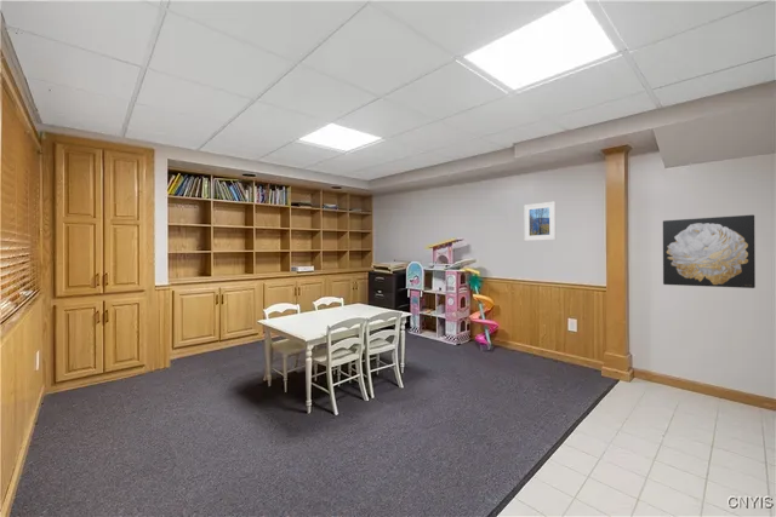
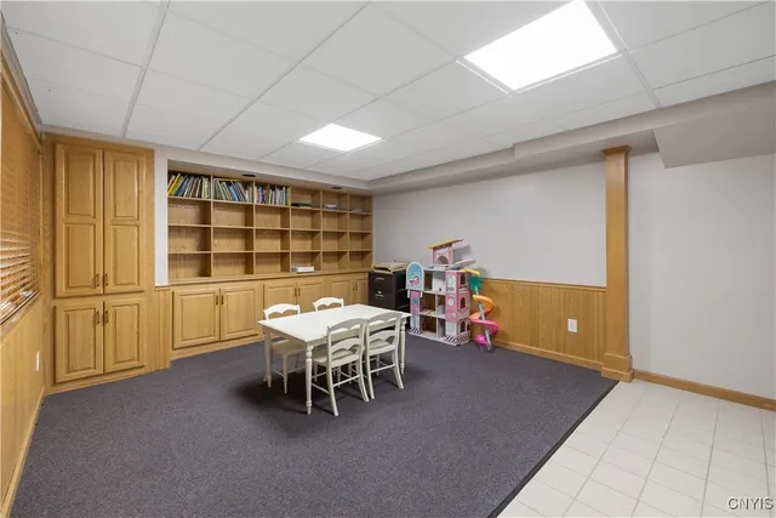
- wall art [662,214,757,289]
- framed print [523,200,557,242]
